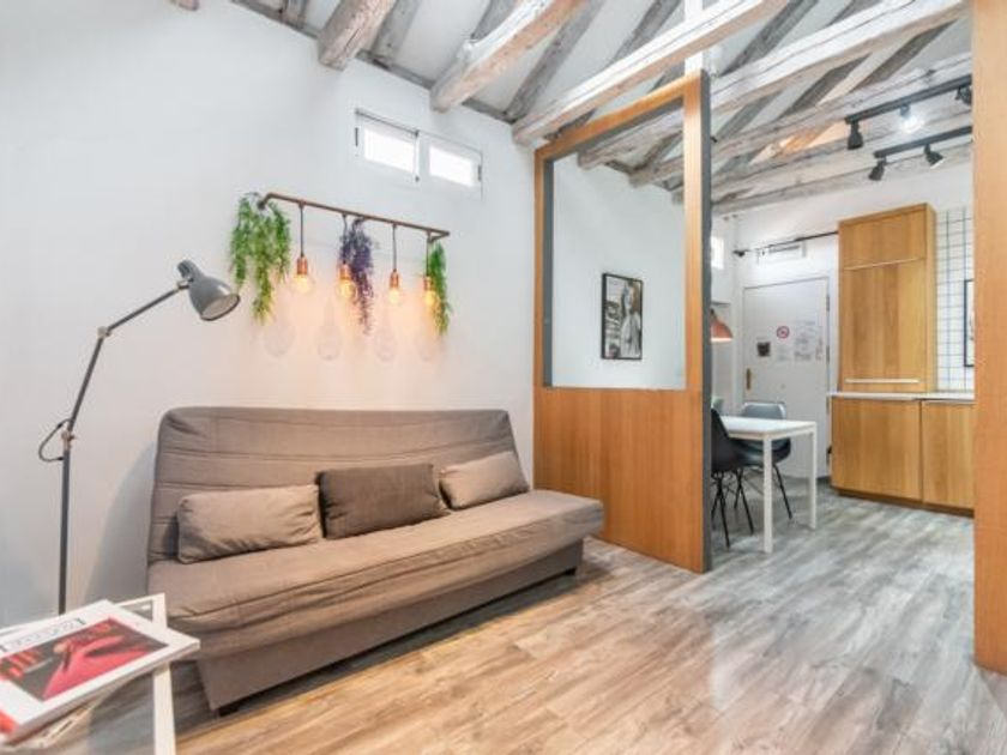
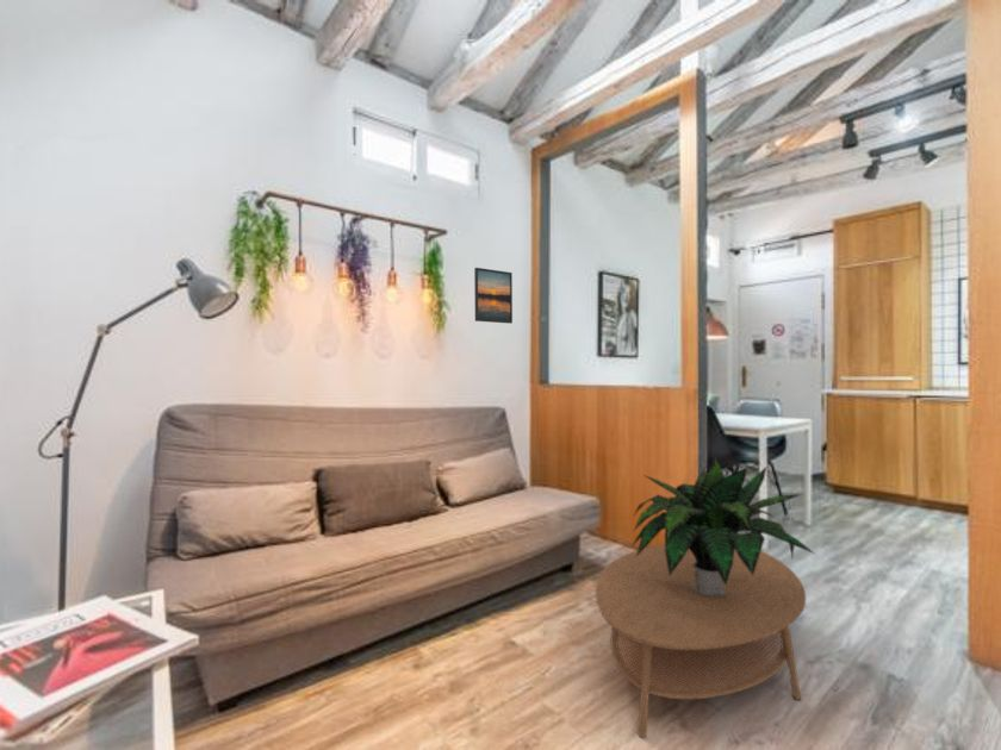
+ potted plant [630,454,817,596]
+ coffee table [595,543,807,739]
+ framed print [473,267,514,325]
